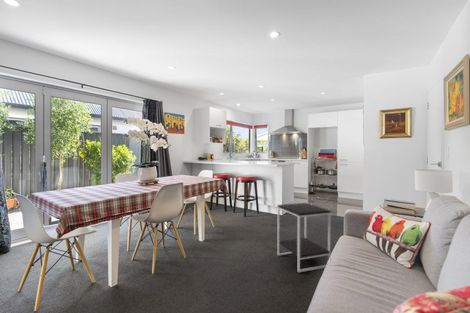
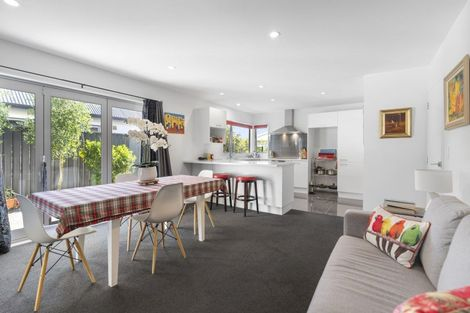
- side table [277,202,331,273]
